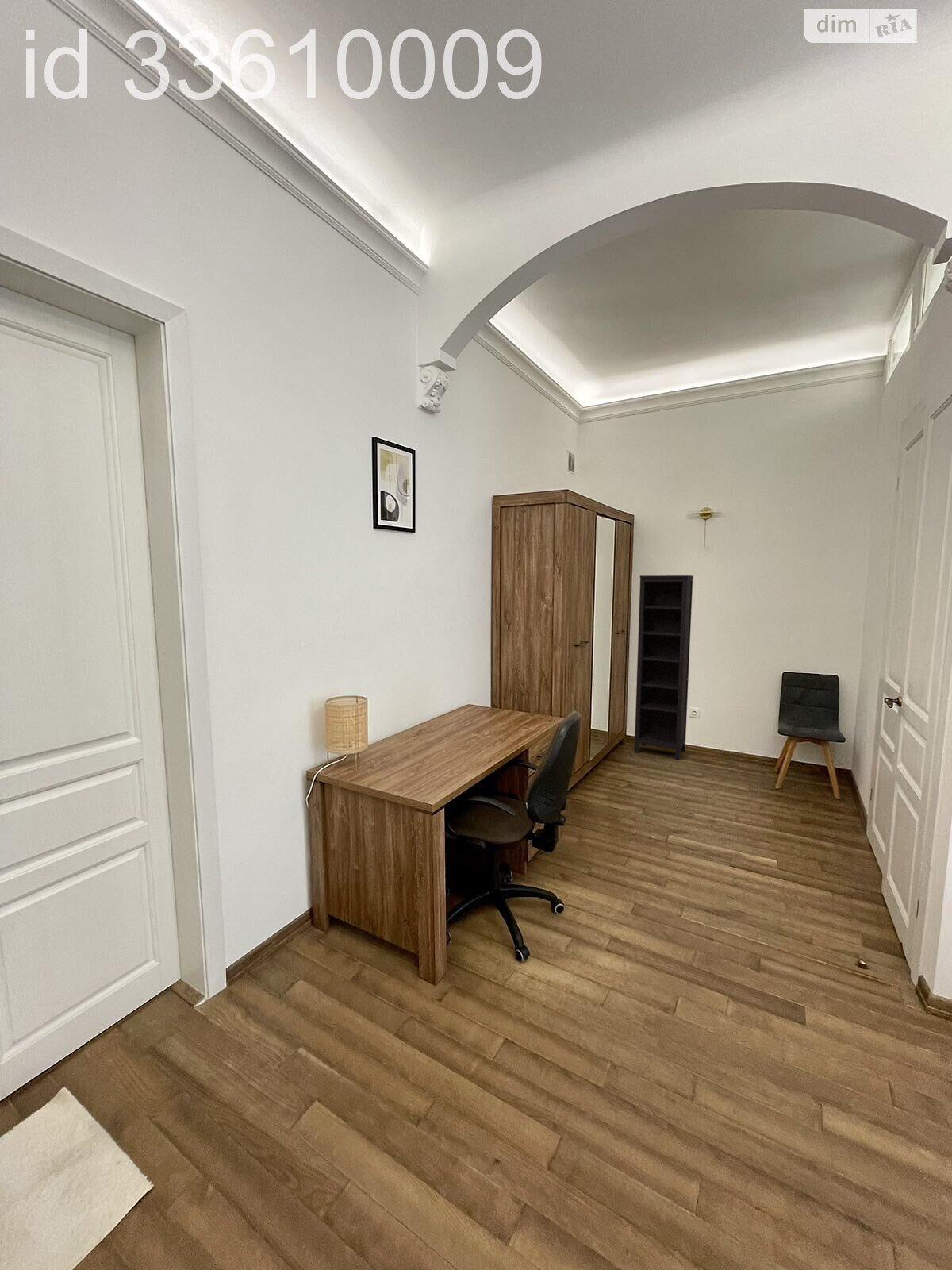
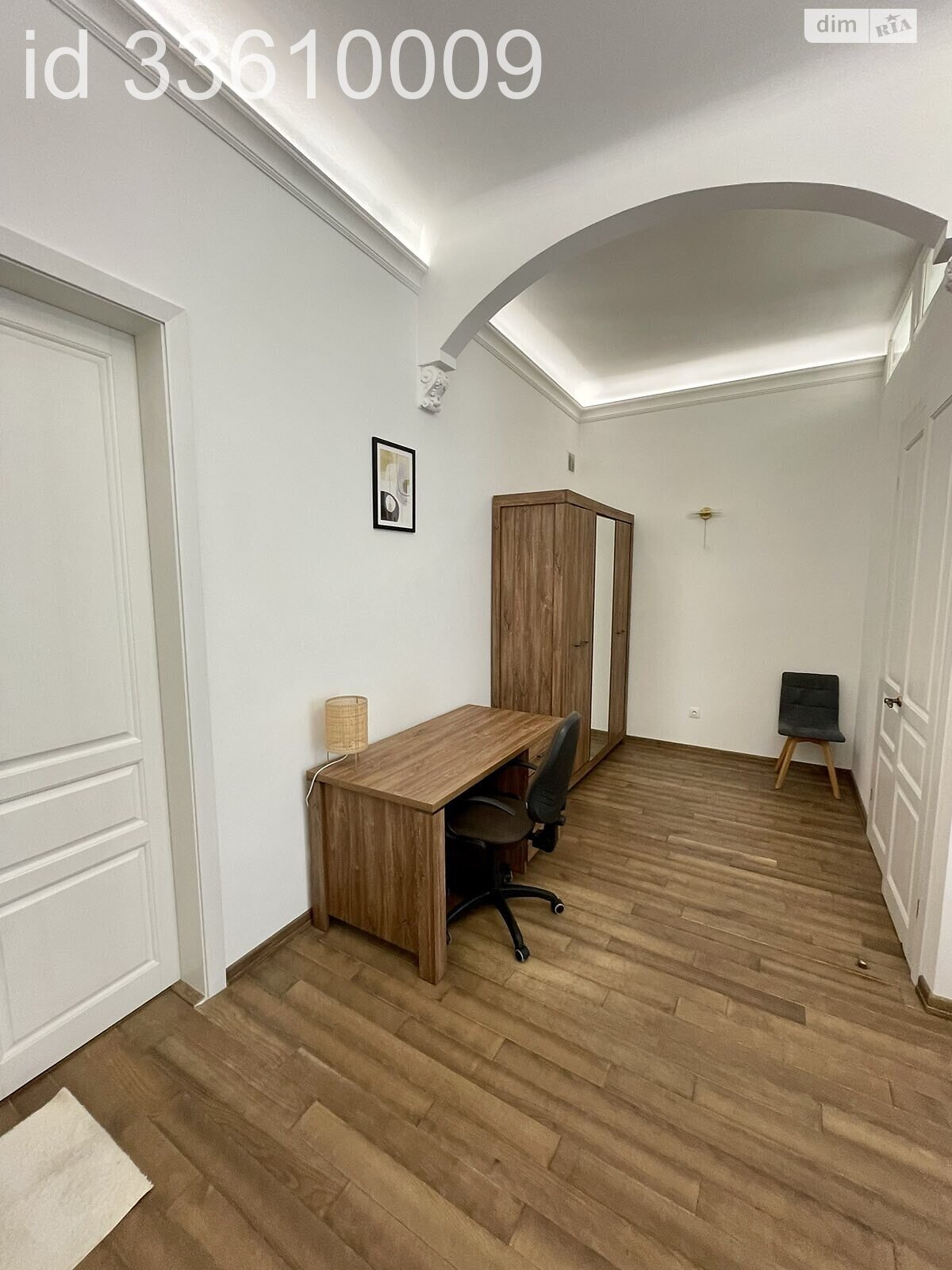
- bookcase [634,575,694,760]
